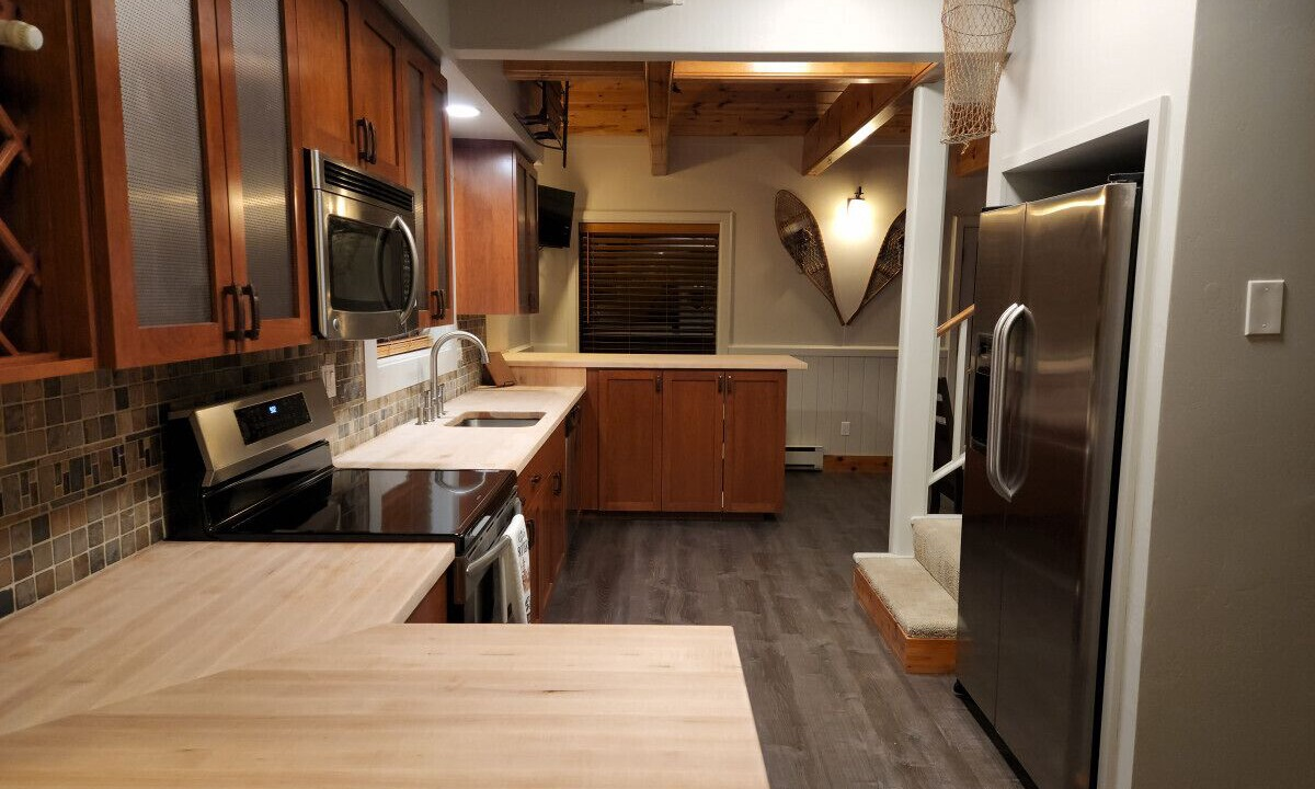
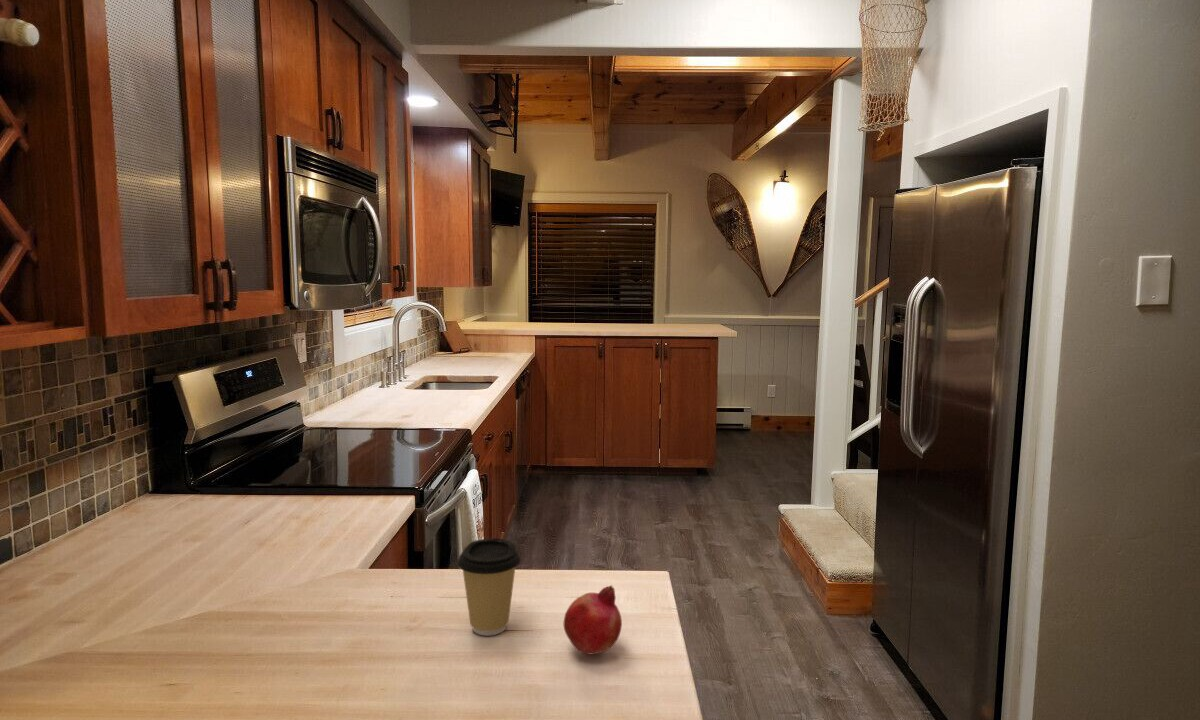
+ coffee cup [456,537,521,636]
+ fruit [563,584,623,655]
